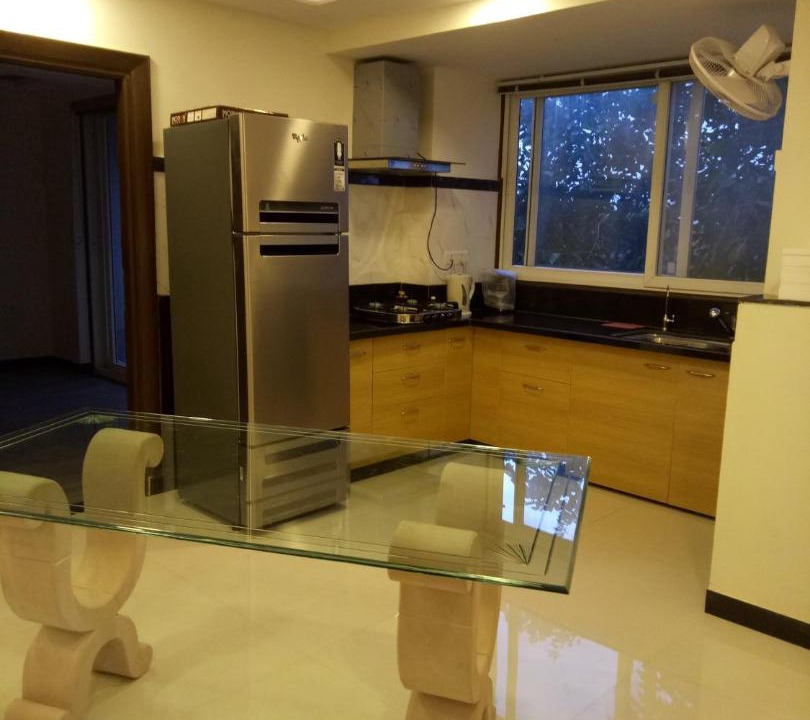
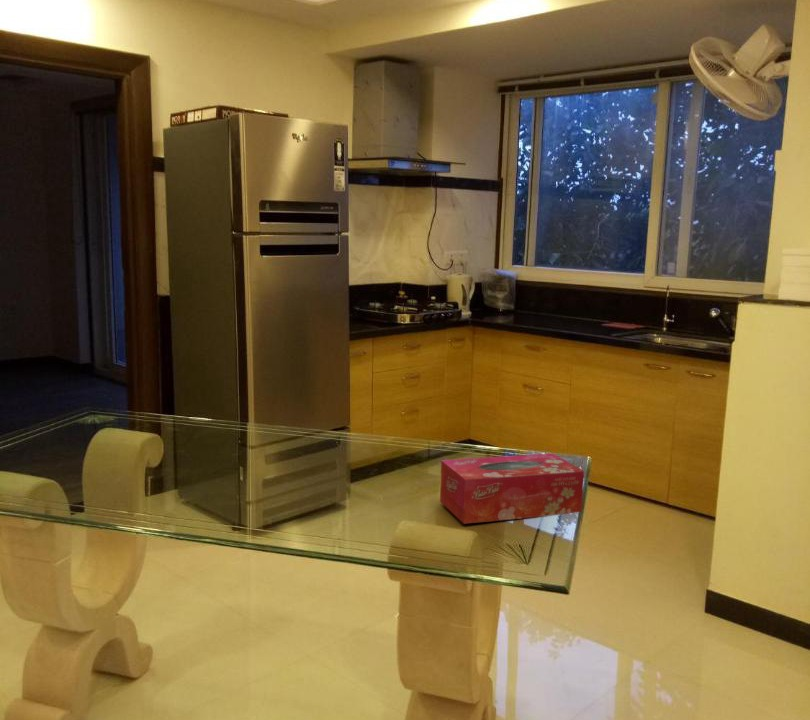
+ tissue box [439,453,585,525]
